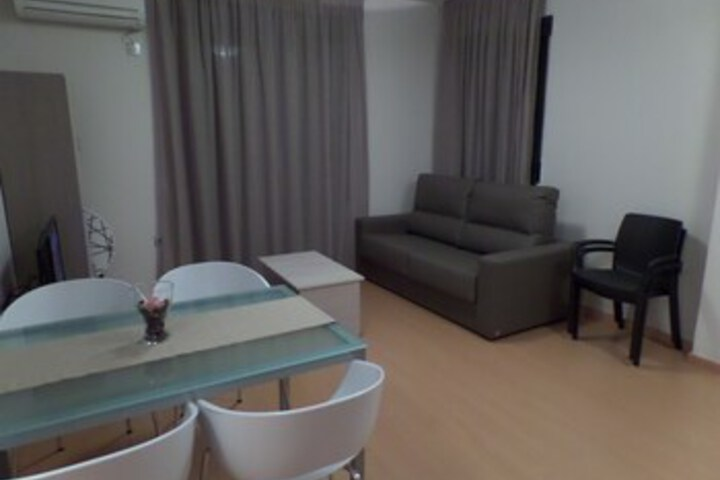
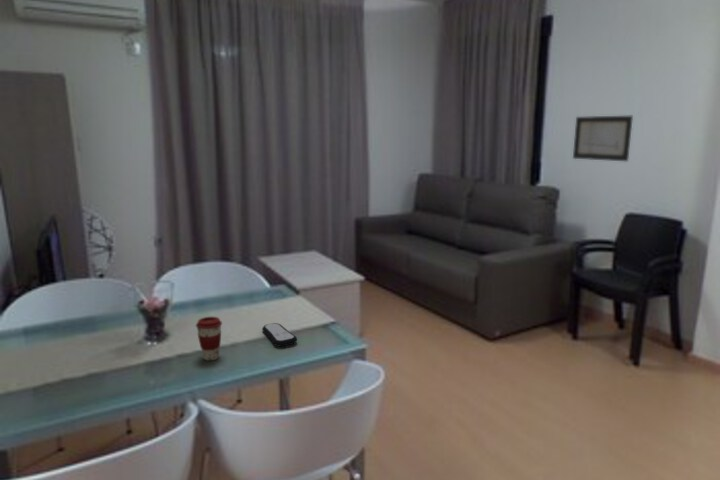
+ wall art [572,115,634,162]
+ remote control [261,322,298,348]
+ coffee cup [195,316,223,362]
